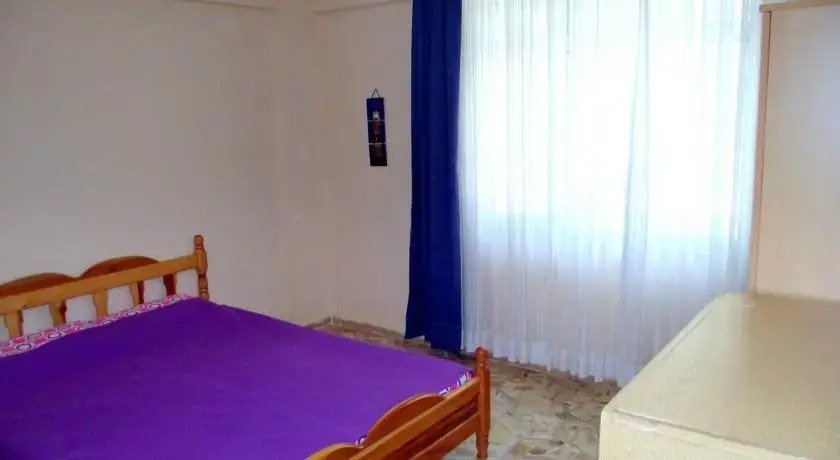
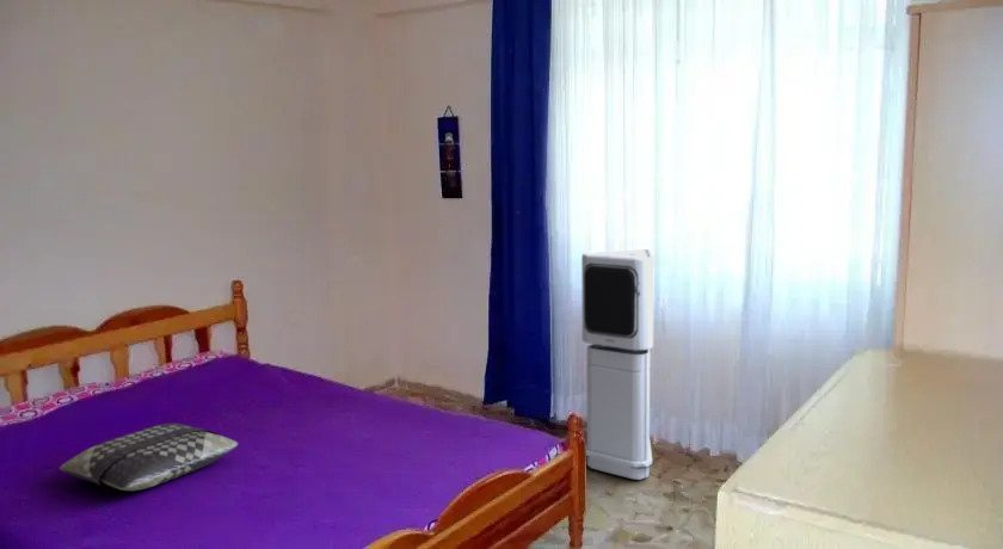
+ cushion [59,422,240,492]
+ air purifier [580,248,656,481]
